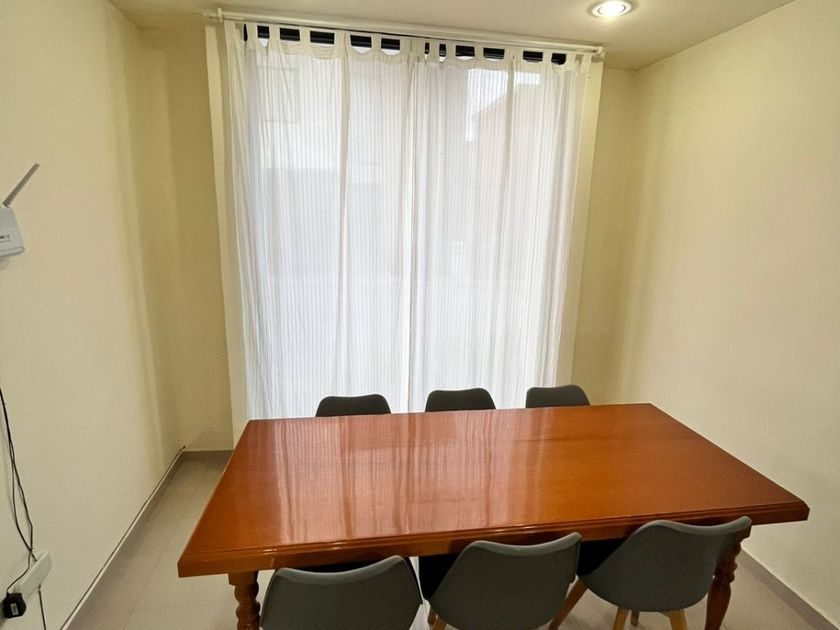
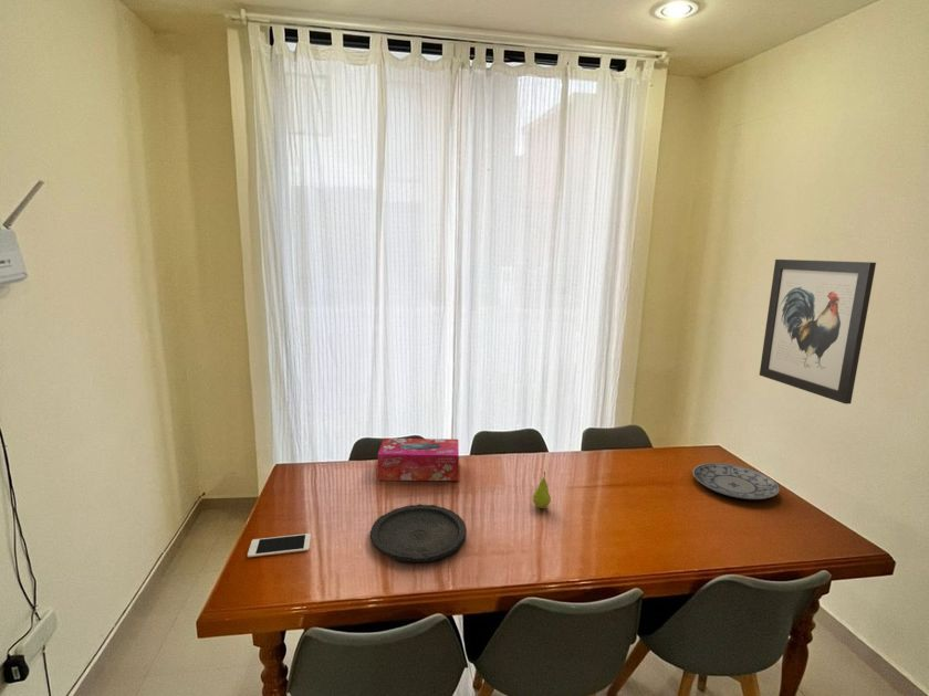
+ plate [369,503,468,563]
+ fruit [532,471,552,509]
+ cell phone [247,532,312,558]
+ wall art [759,259,877,405]
+ tissue box [377,437,460,482]
+ plate [692,462,781,500]
